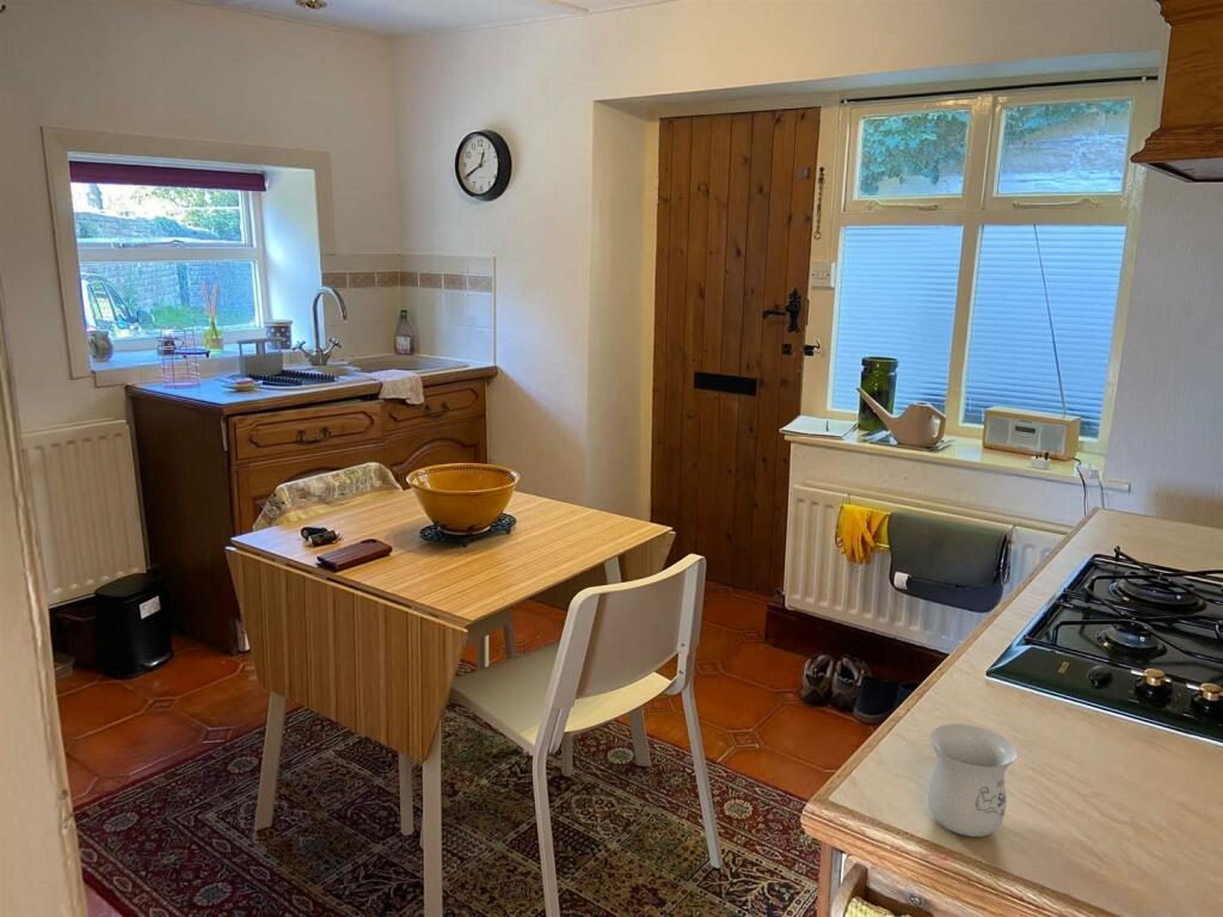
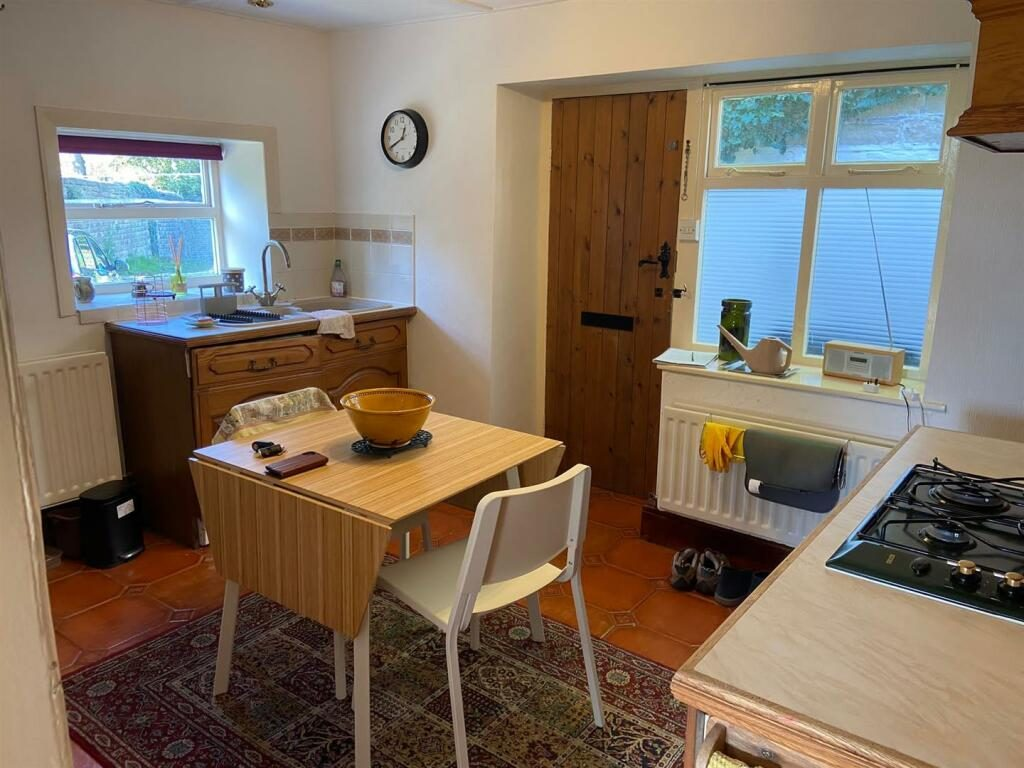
- mug [927,722,1018,838]
